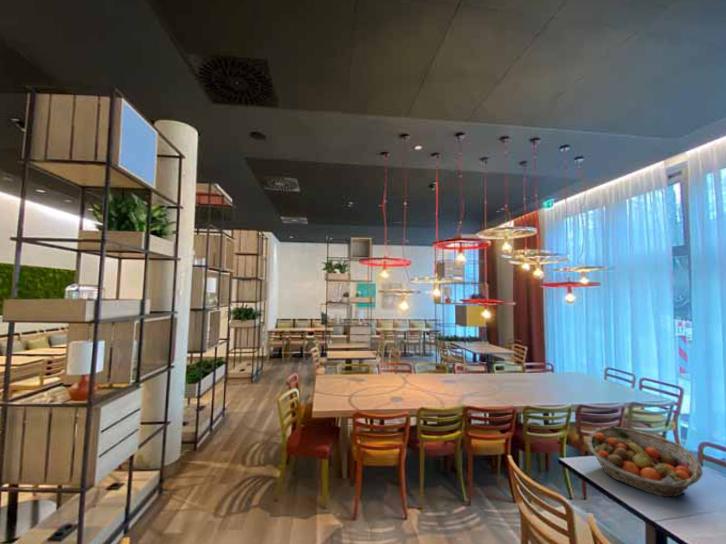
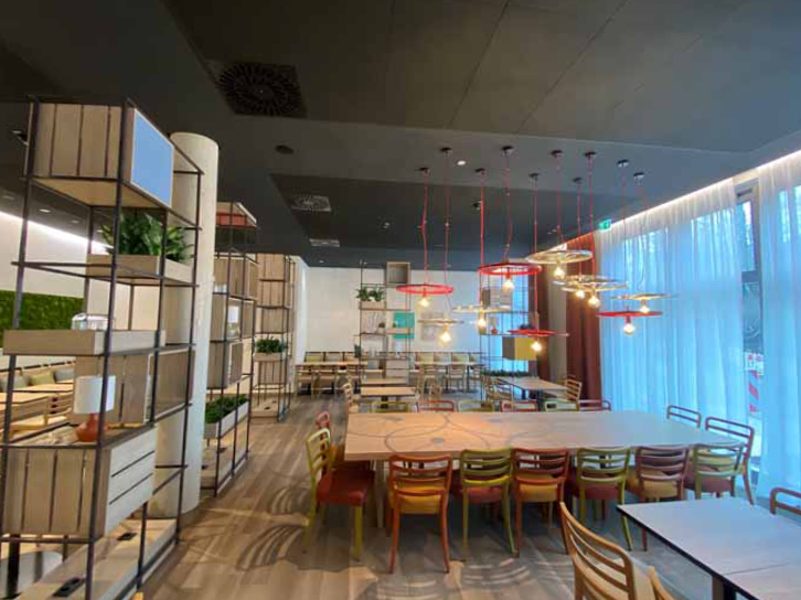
- fruit basket [586,426,704,498]
